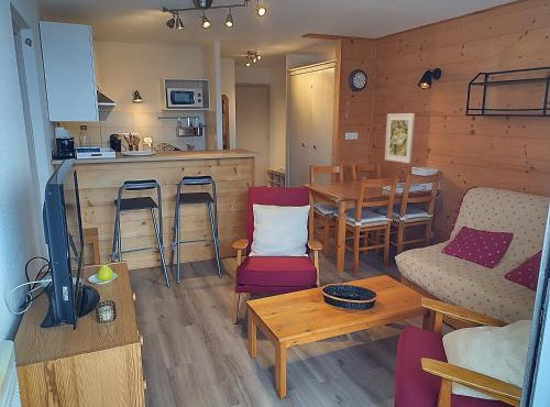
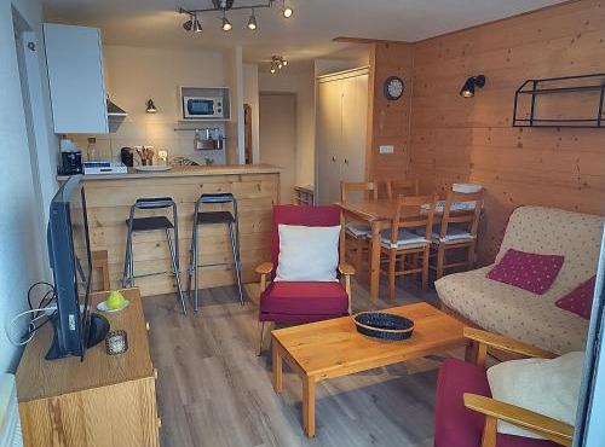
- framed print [384,112,416,164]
